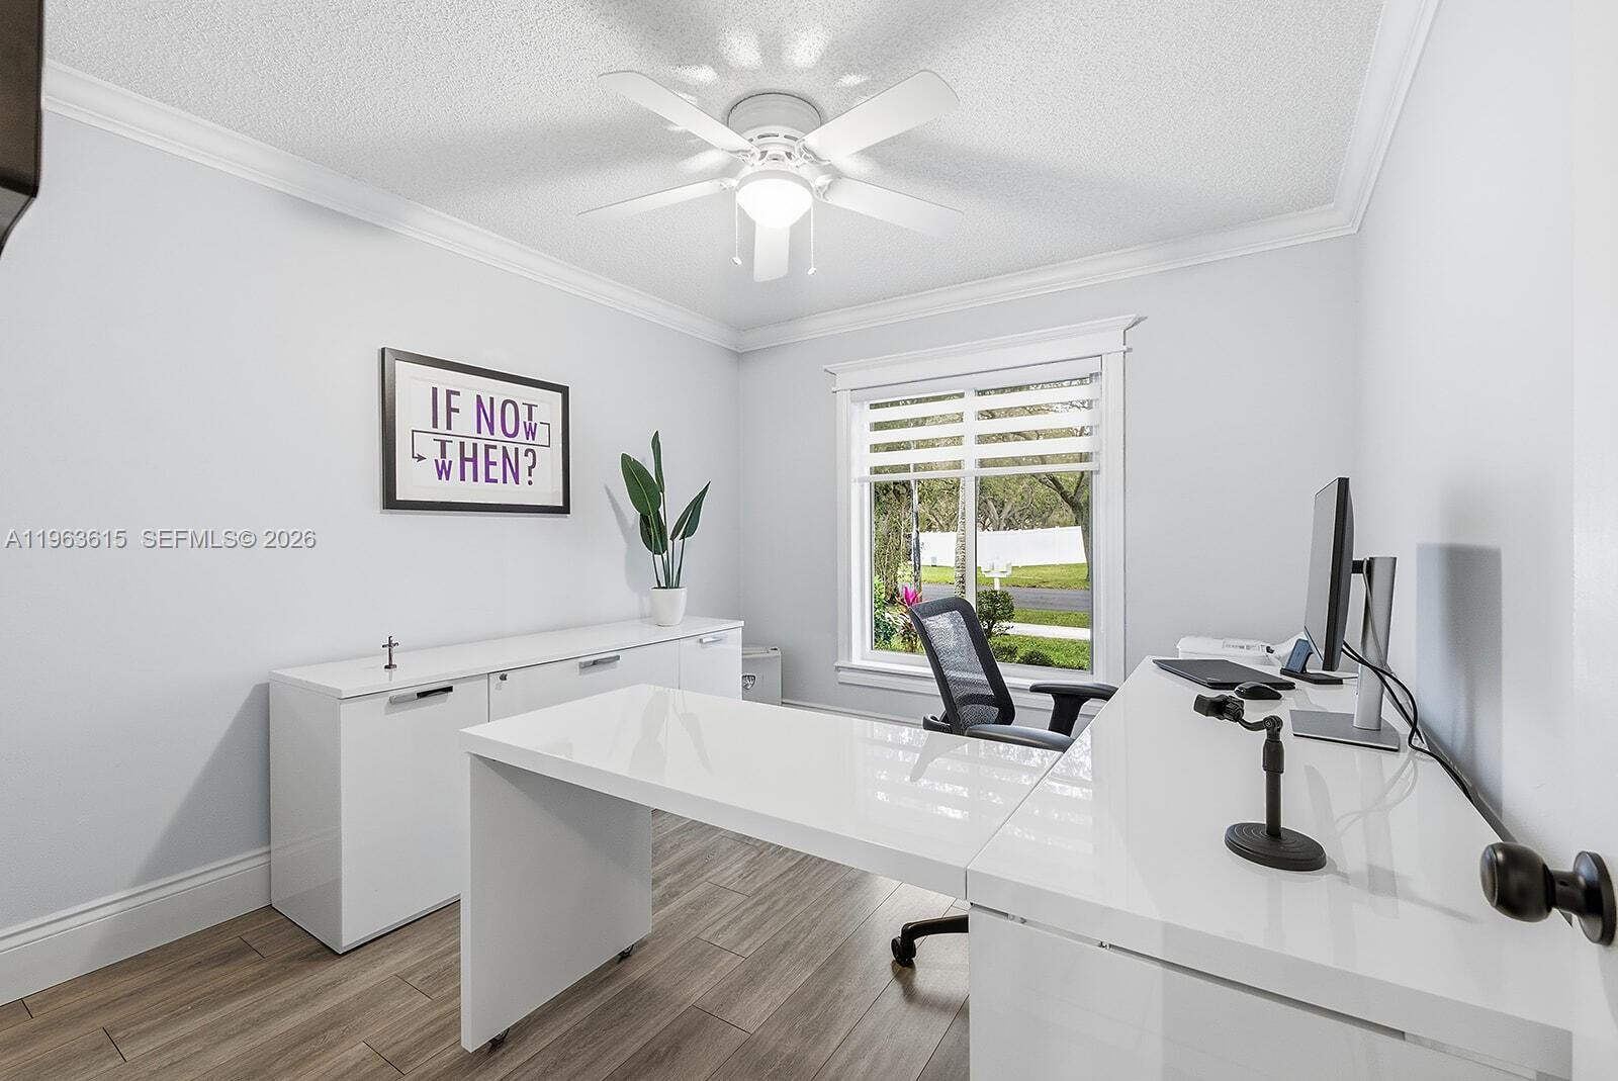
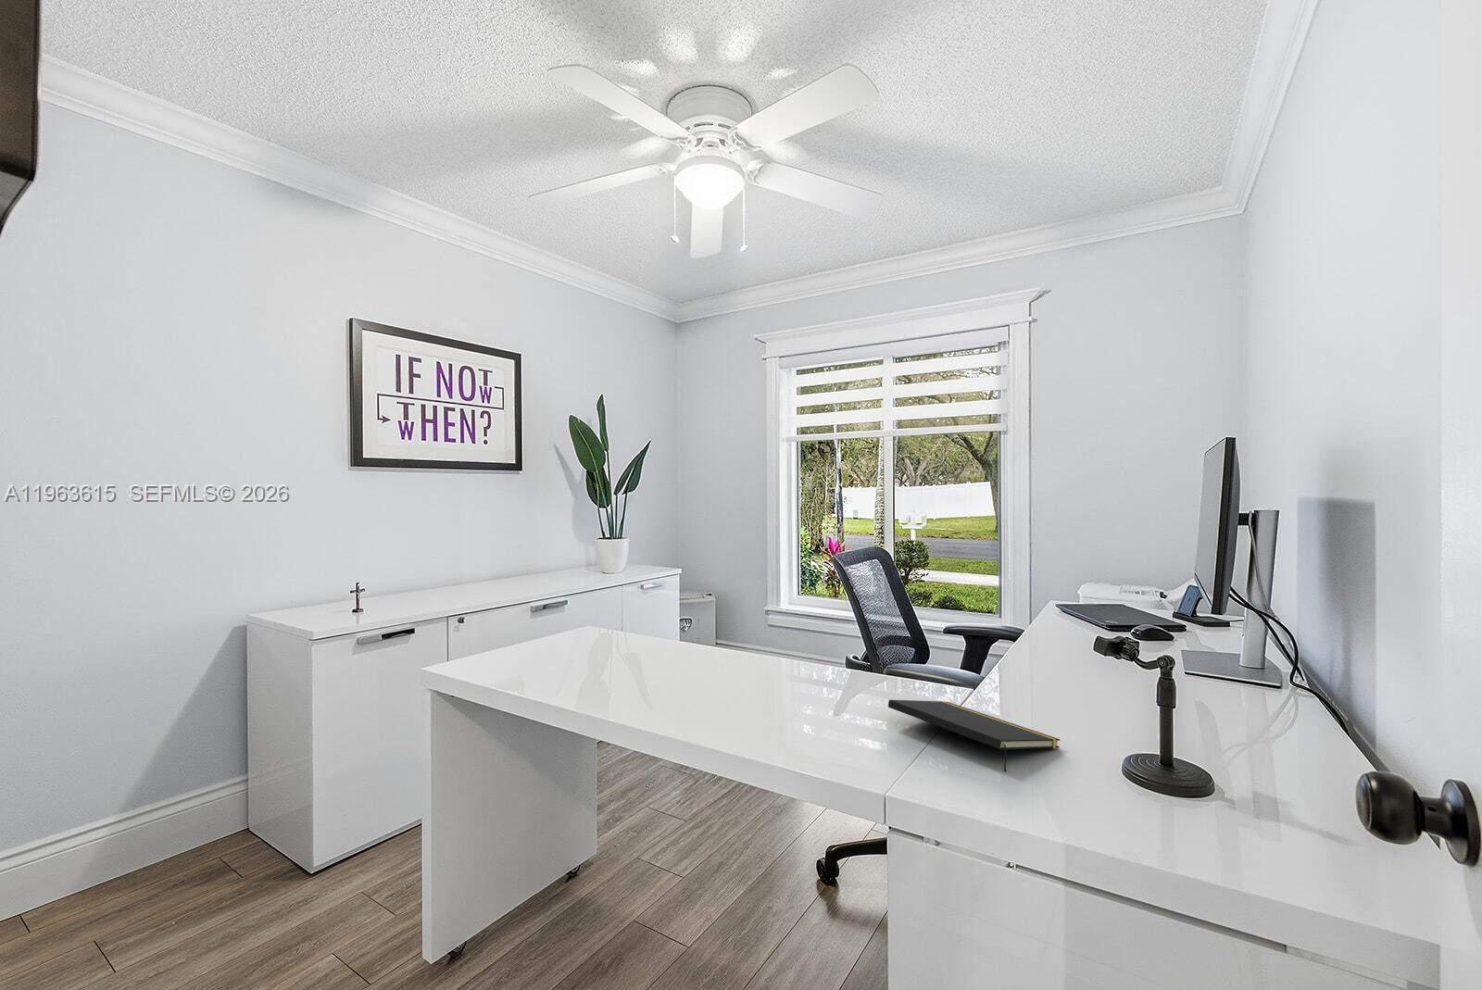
+ notepad [887,699,1061,772]
